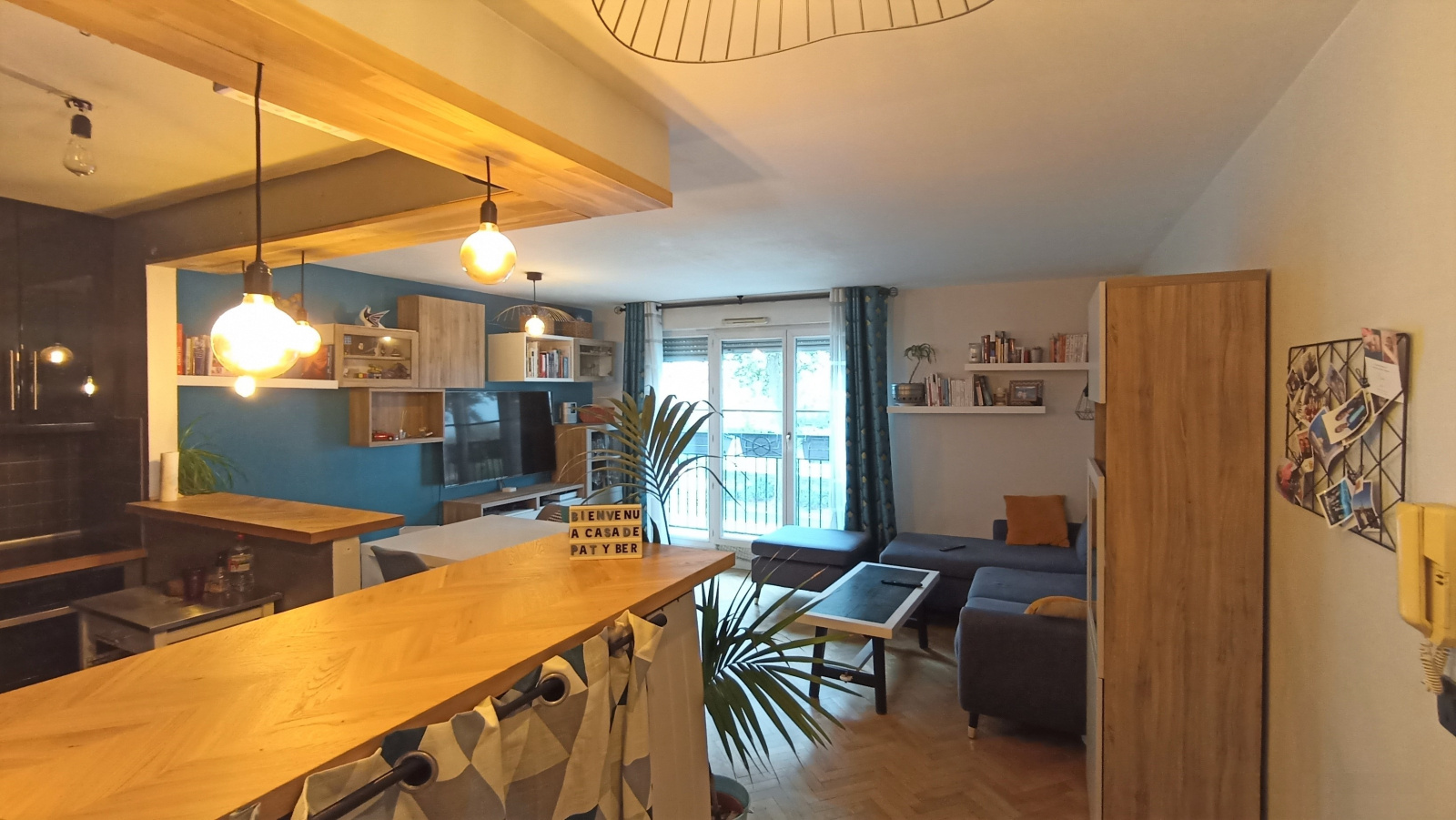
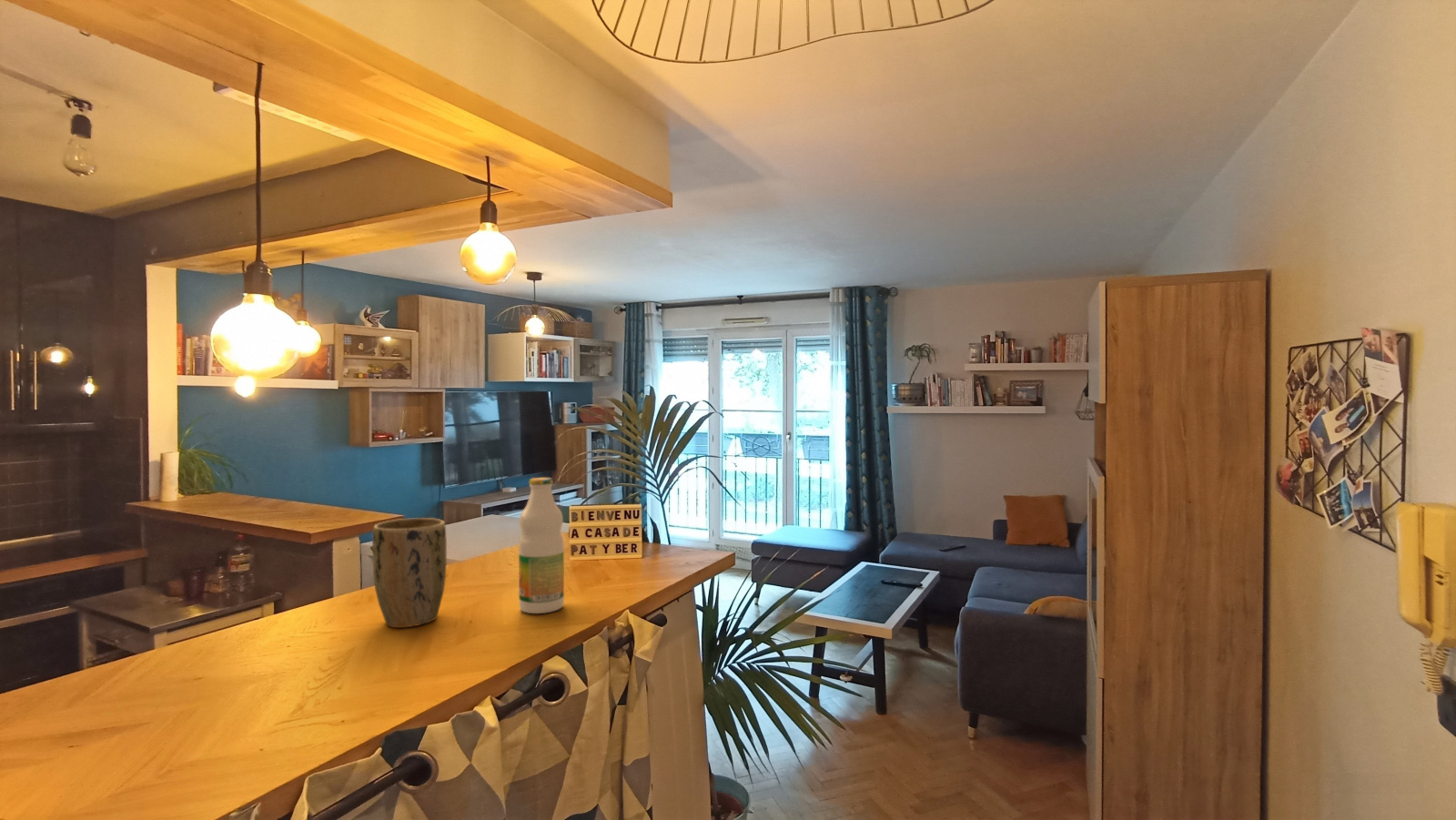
+ plant pot [371,517,448,629]
+ bottle [518,477,565,614]
